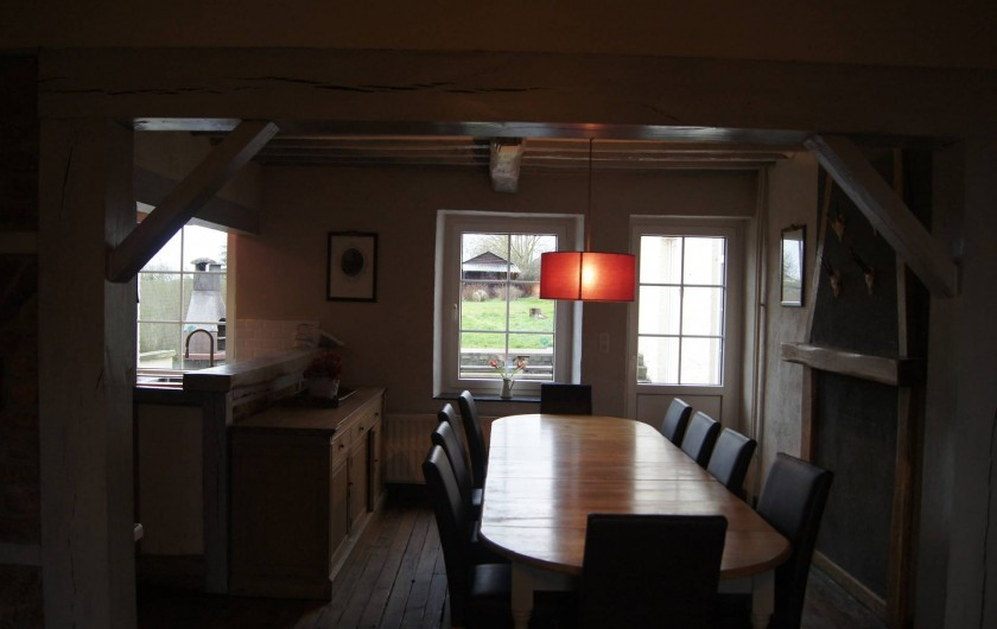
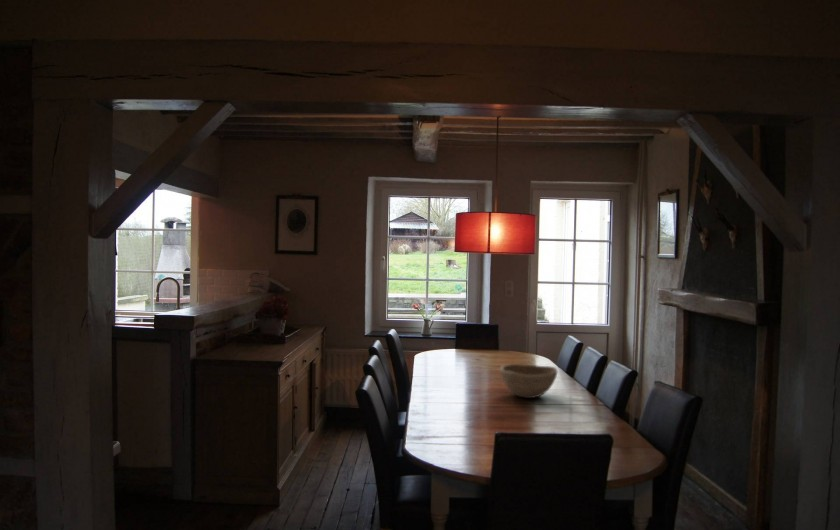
+ bowl [499,363,558,399]
